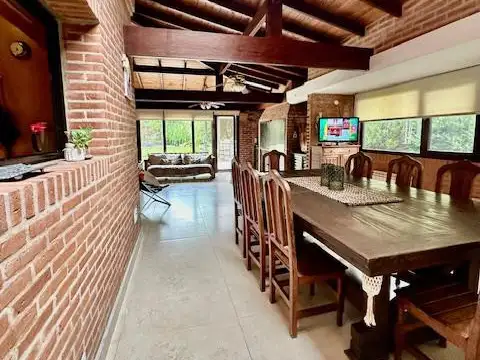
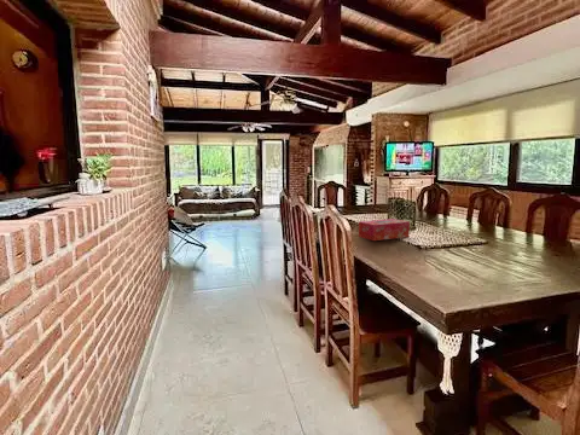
+ tissue box [358,218,411,242]
